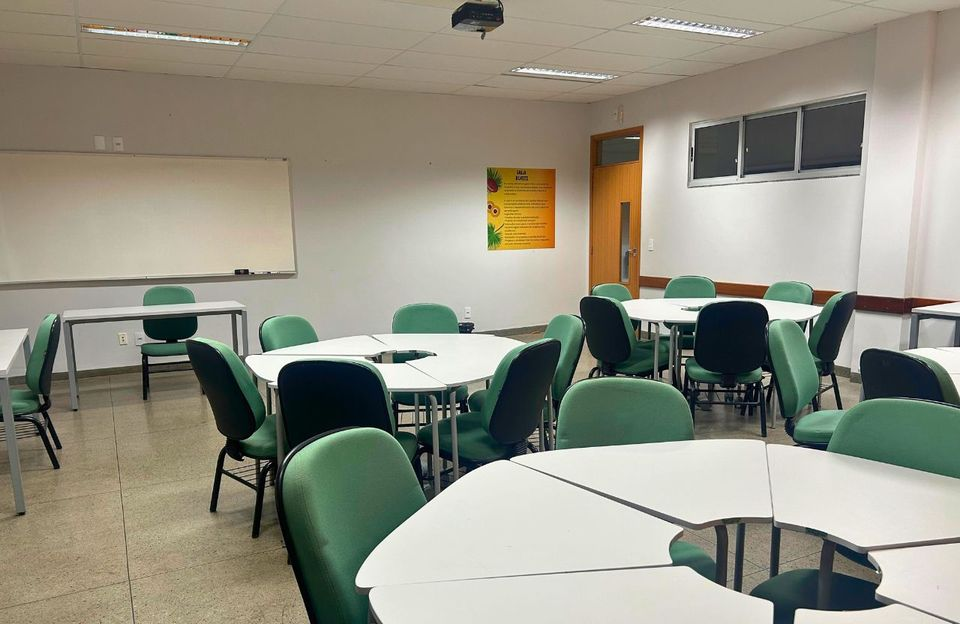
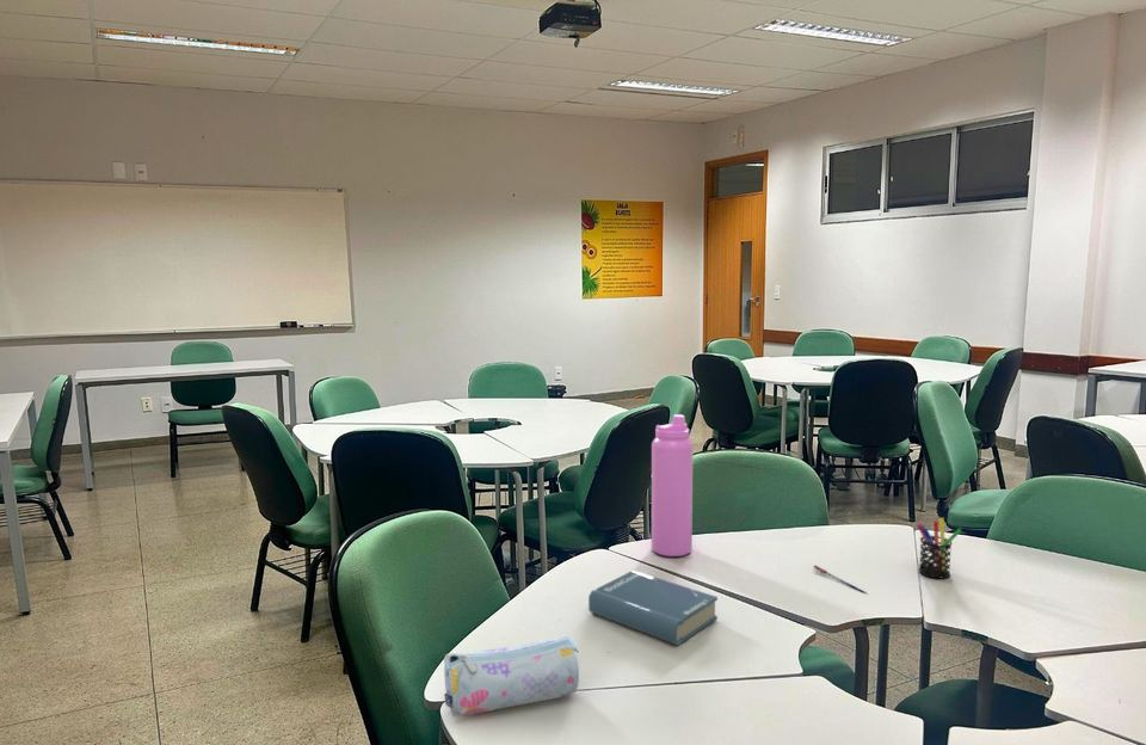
+ pencil case [443,634,580,718]
+ hardback book [587,569,719,646]
+ pen holder [917,517,962,580]
+ pen [813,564,868,595]
+ water bottle [651,413,694,558]
